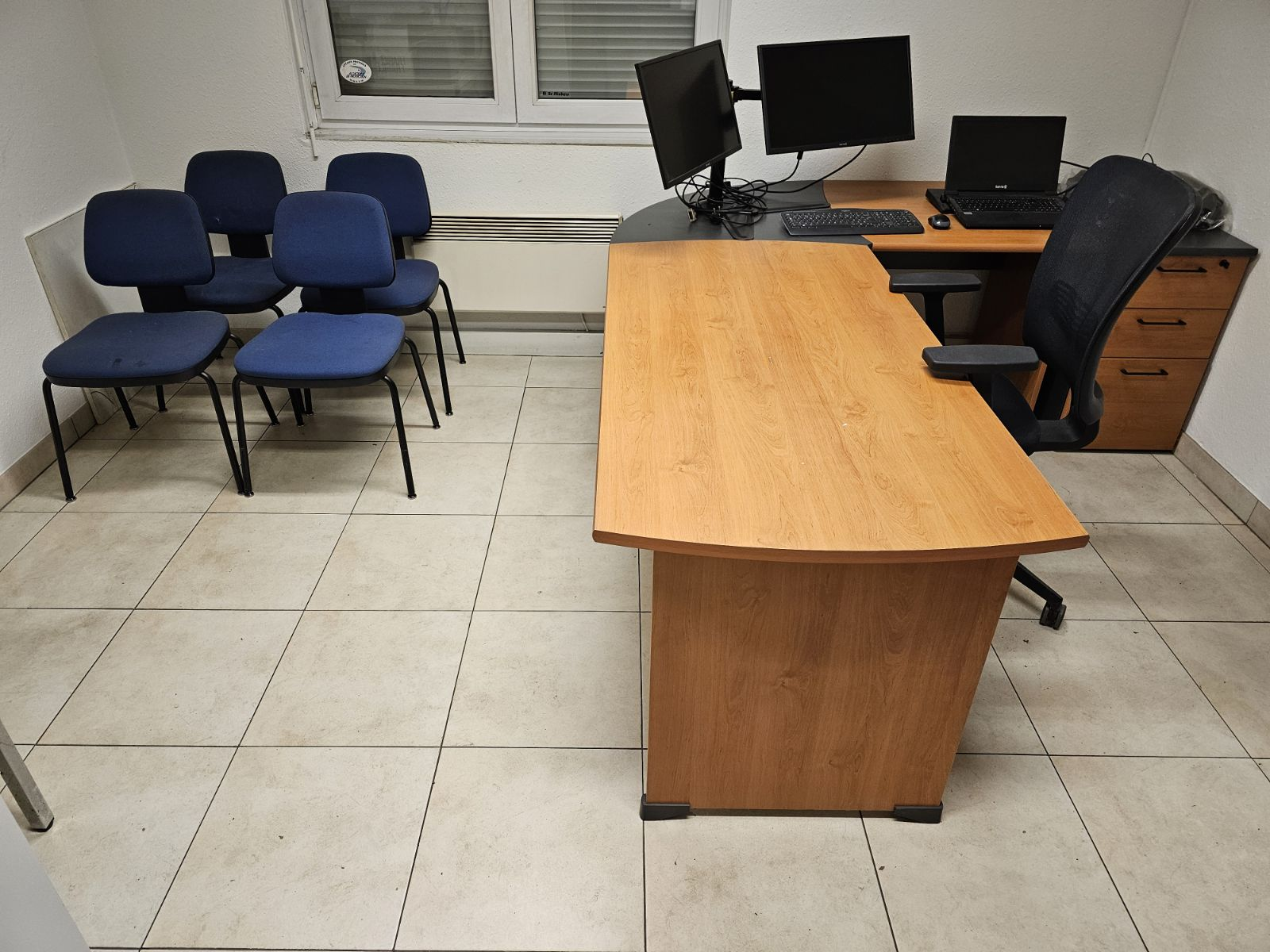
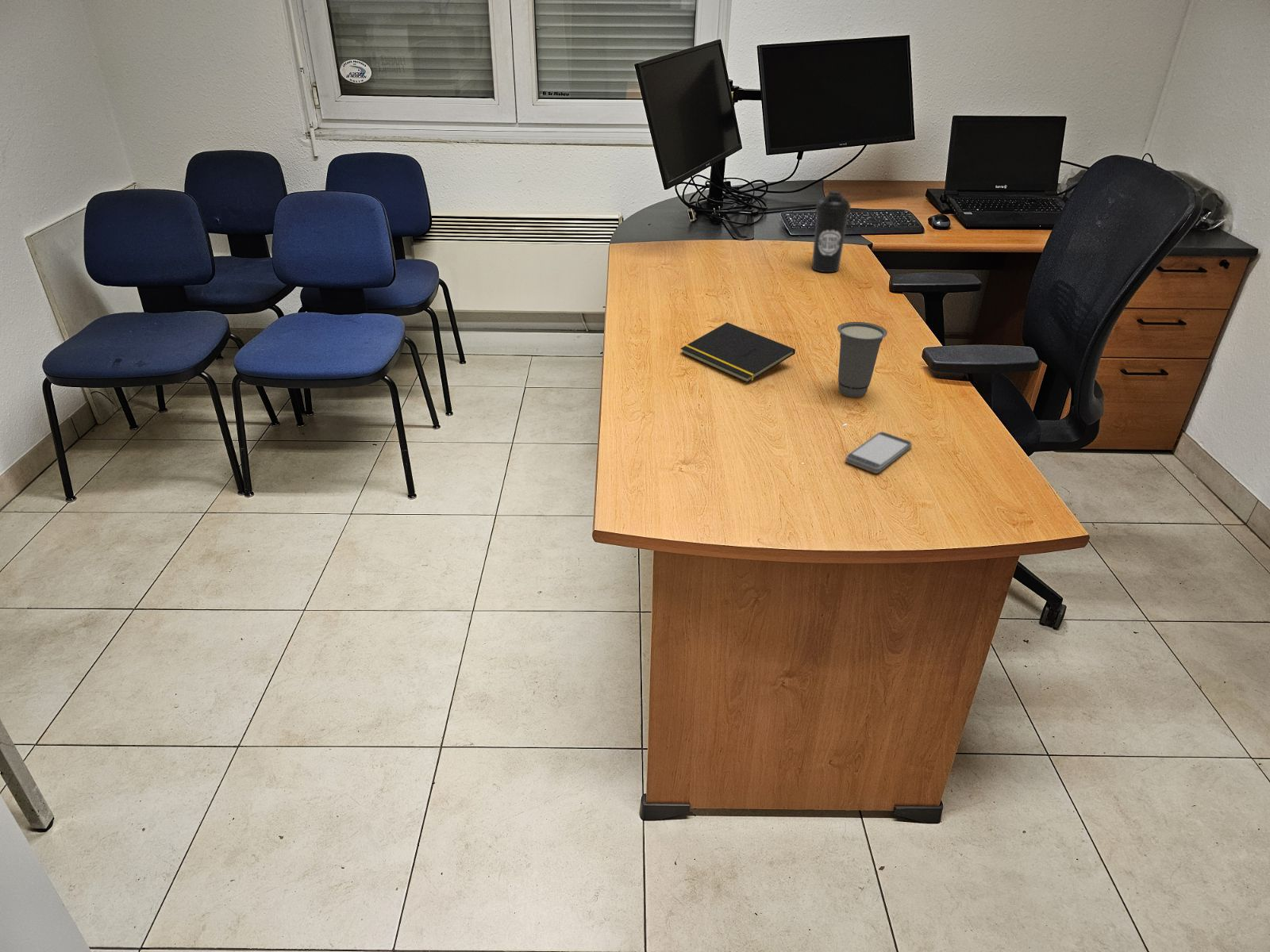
+ cup [837,321,888,398]
+ smartphone [845,431,913,474]
+ water bottle [811,190,852,273]
+ notepad [680,321,796,384]
